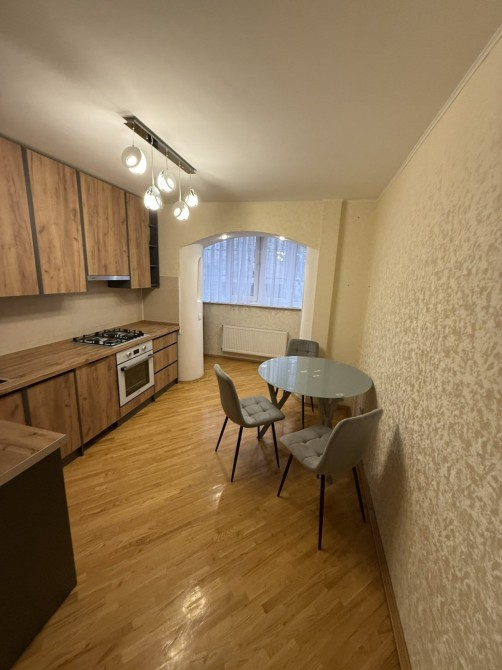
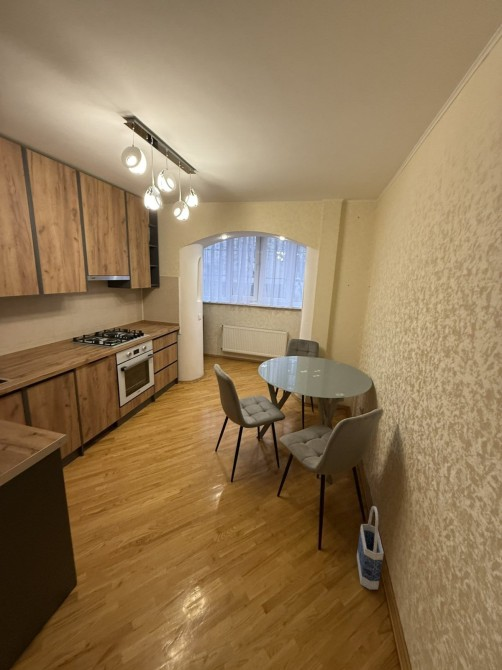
+ bag [356,505,385,590]
